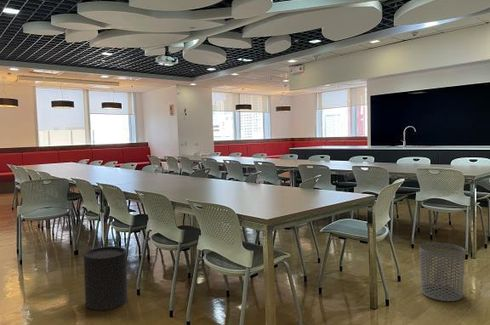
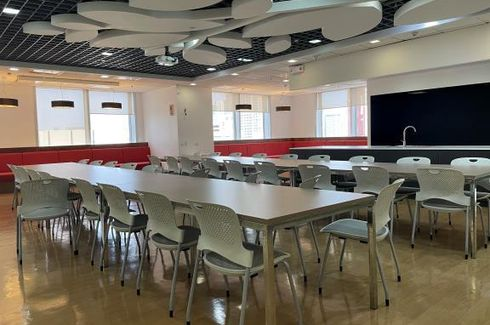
- trash can [83,245,128,311]
- waste bin [418,241,466,302]
